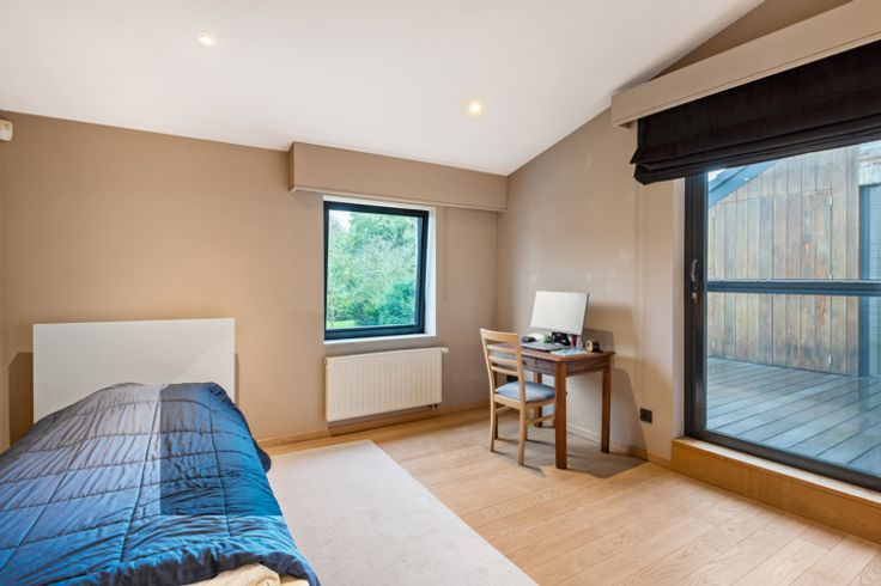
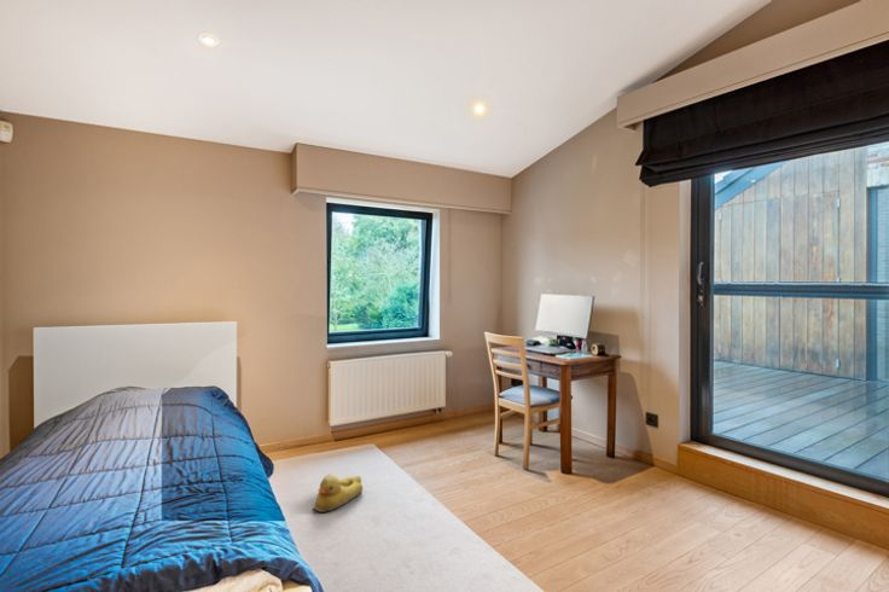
+ rubber duck [313,472,364,513]
